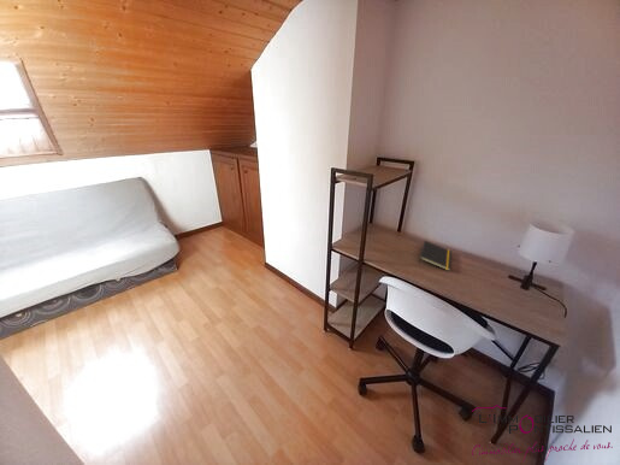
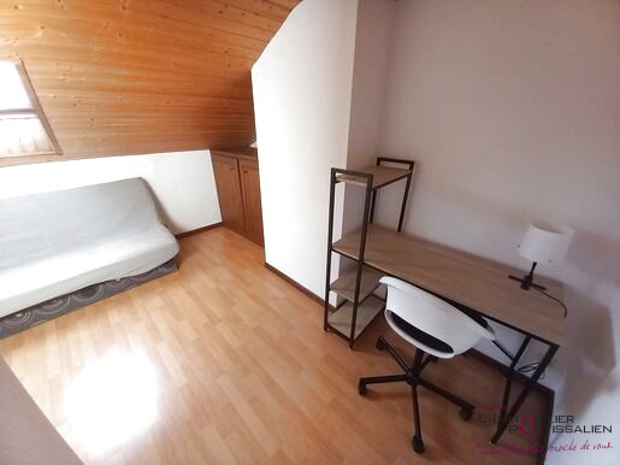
- notepad [418,240,453,272]
